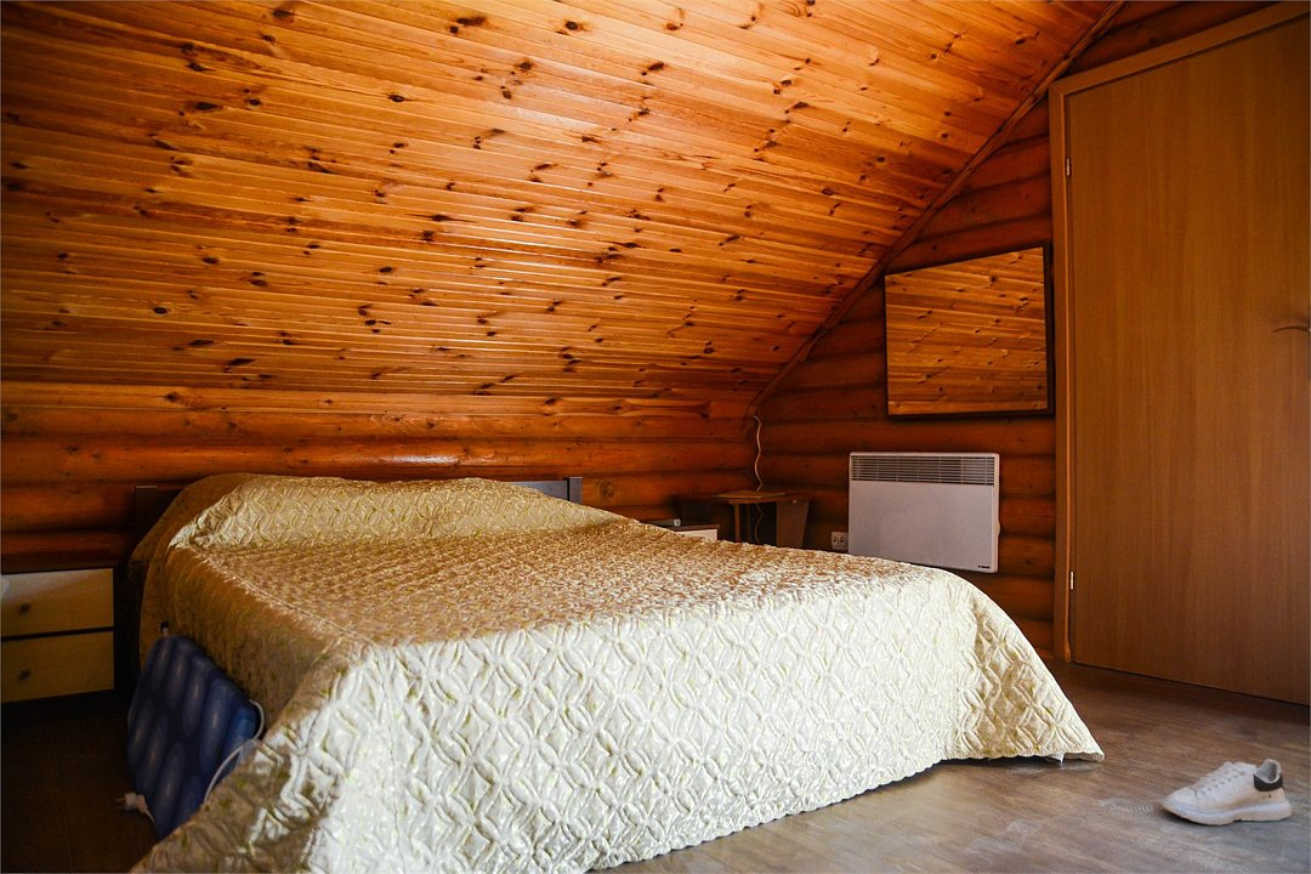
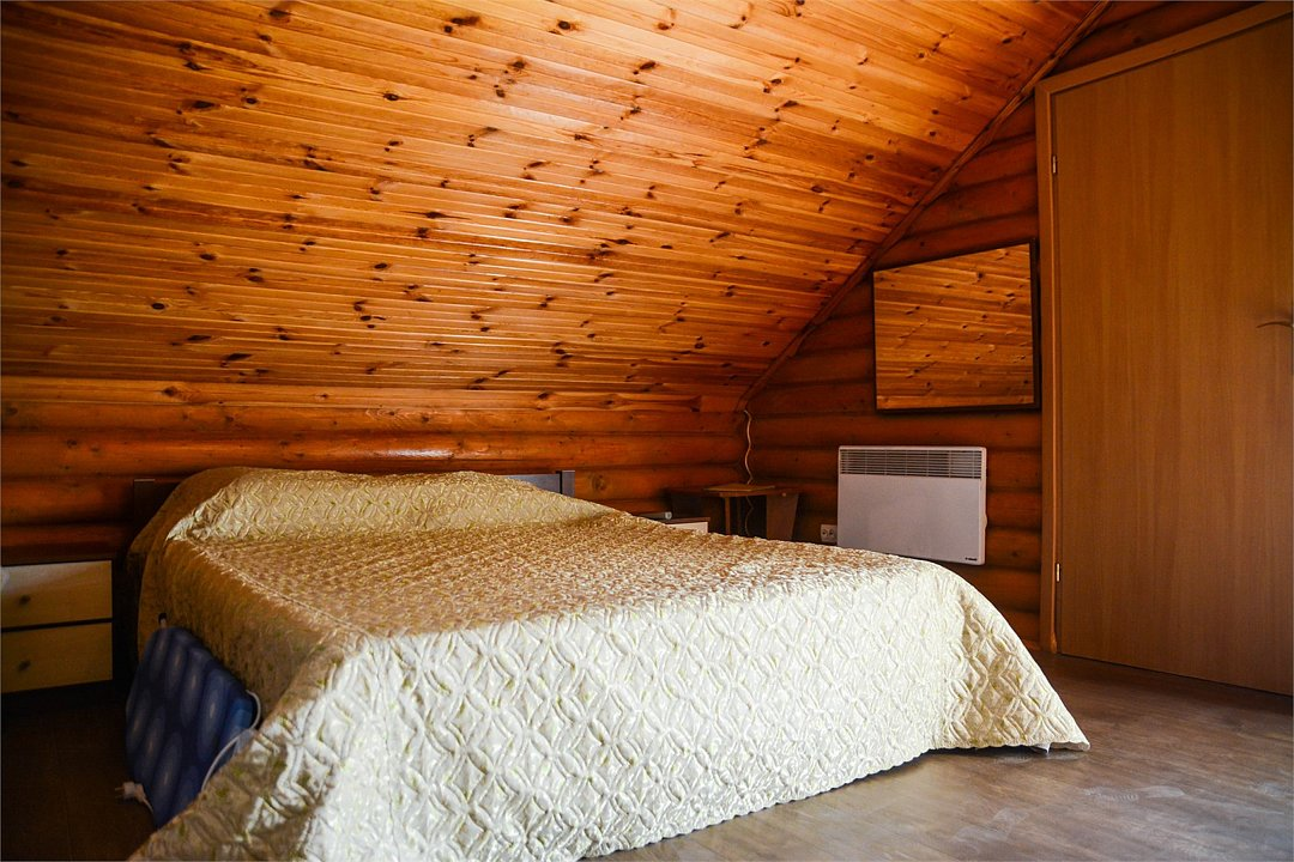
- shoe [1159,757,1293,827]
